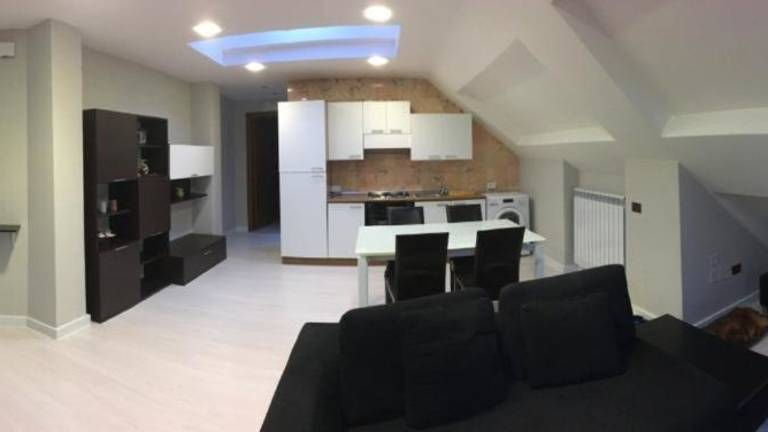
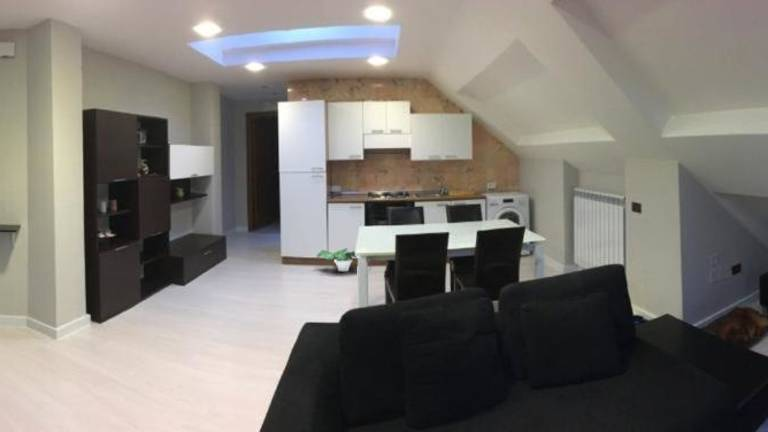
+ potted plant [316,247,357,272]
